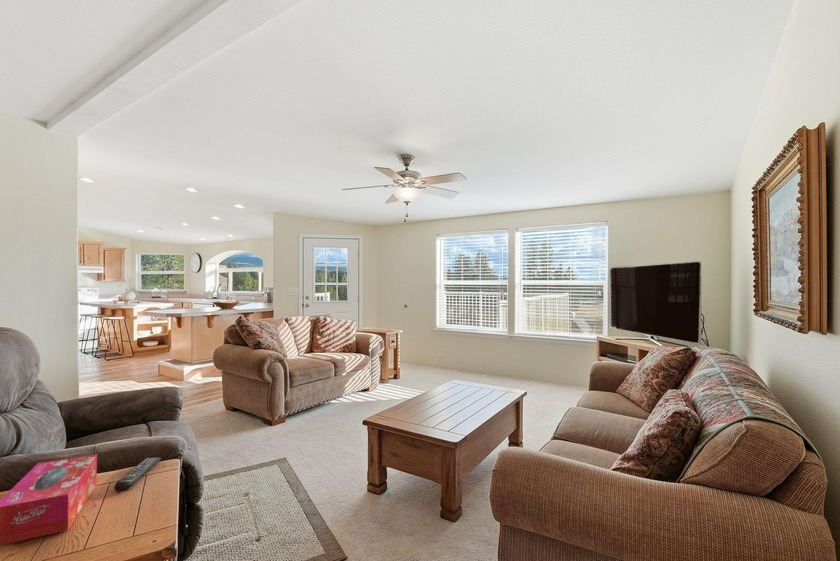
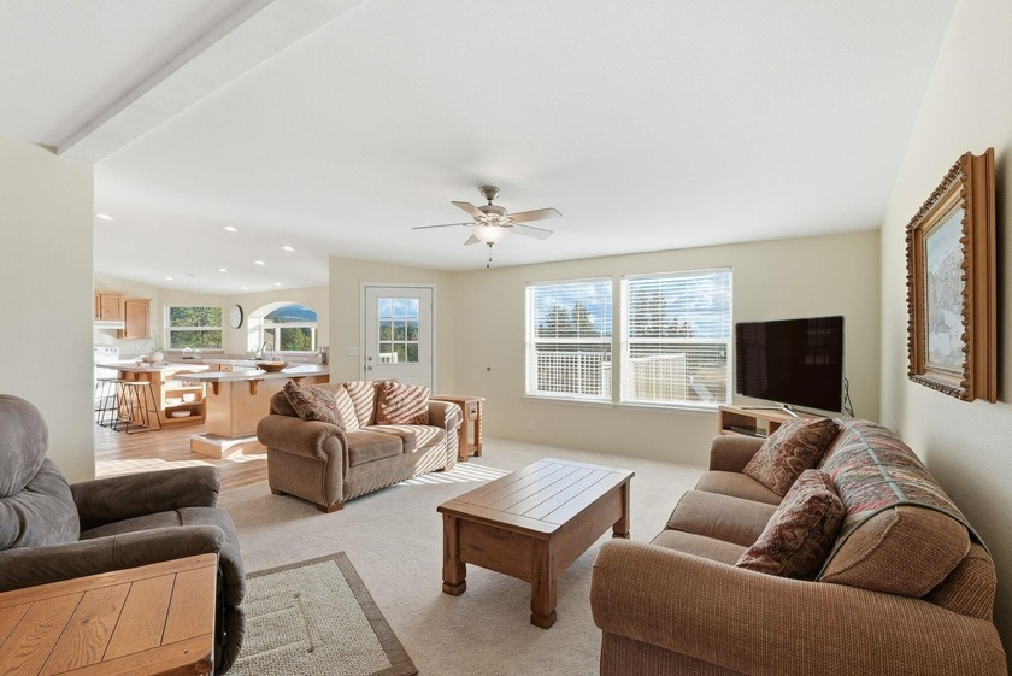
- remote control [113,456,162,492]
- tissue box [0,453,98,546]
